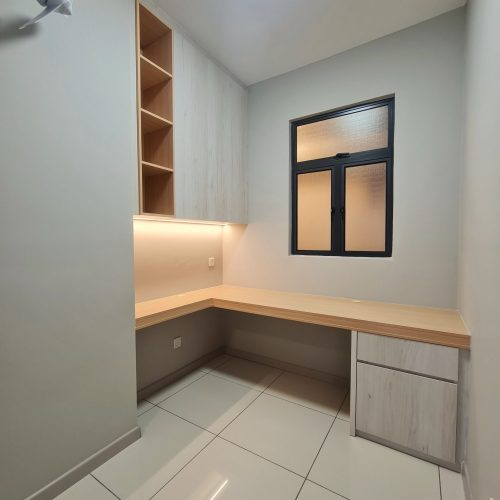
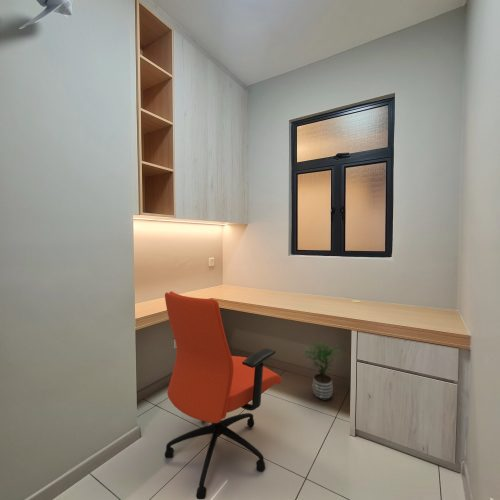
+ office chair [164,290,282,500]
+ potted plant [301,340,341,402]
